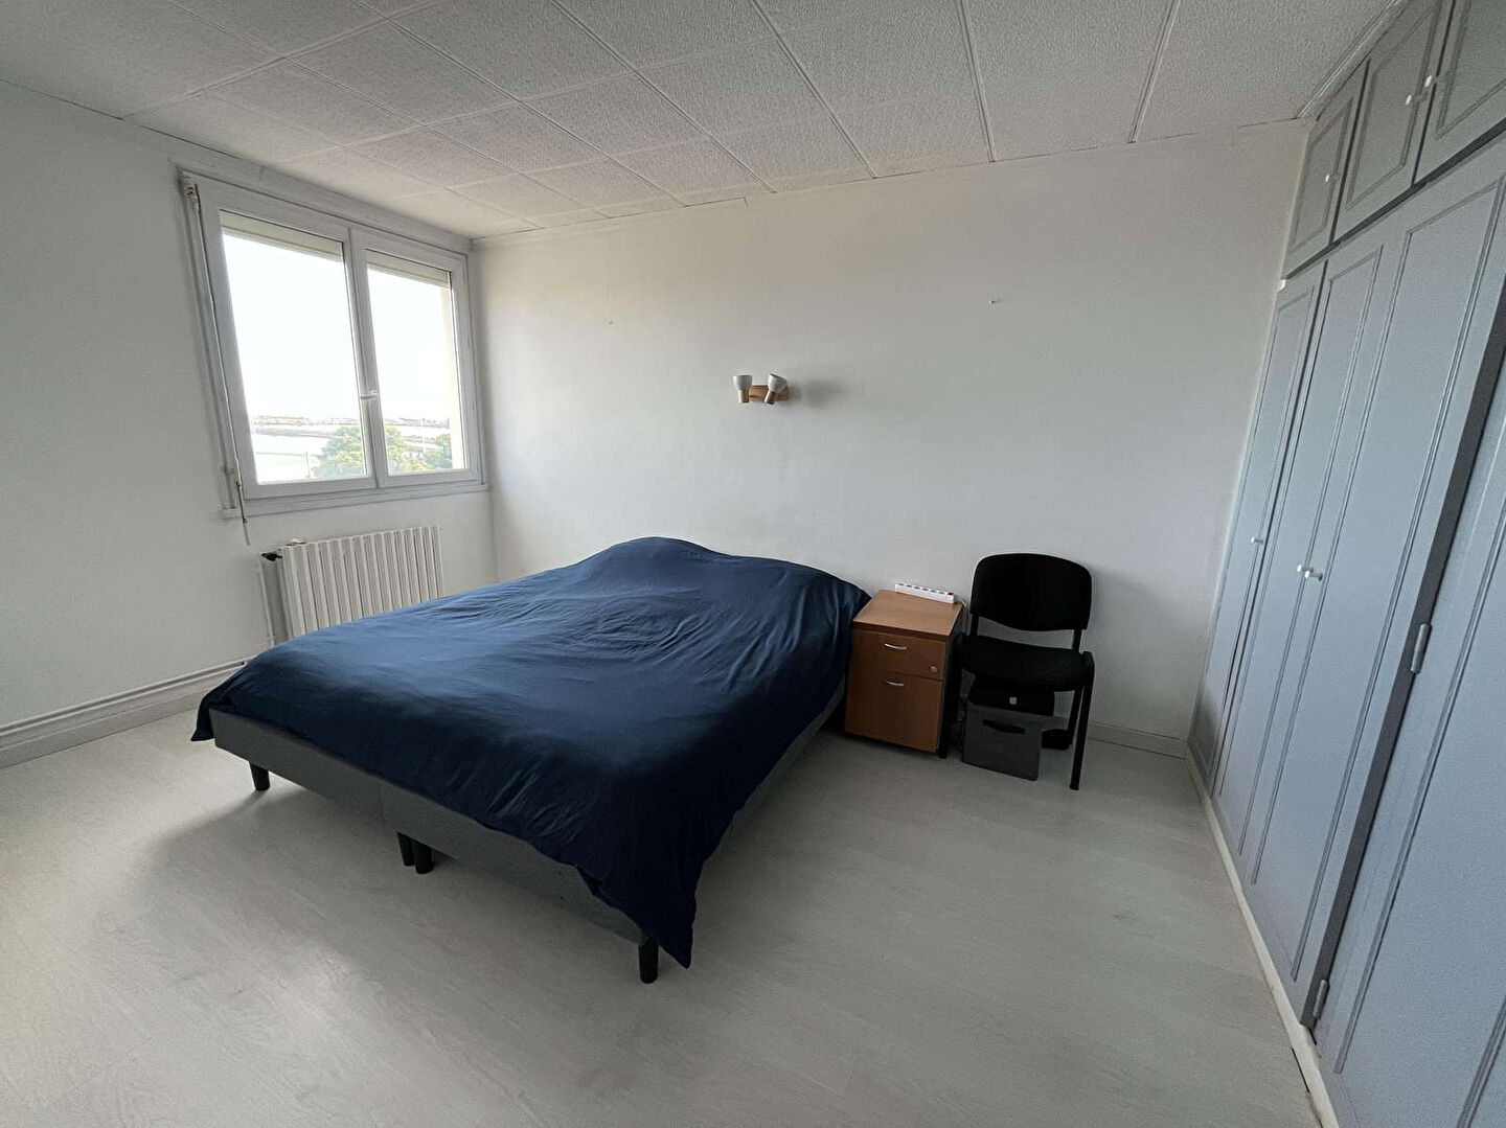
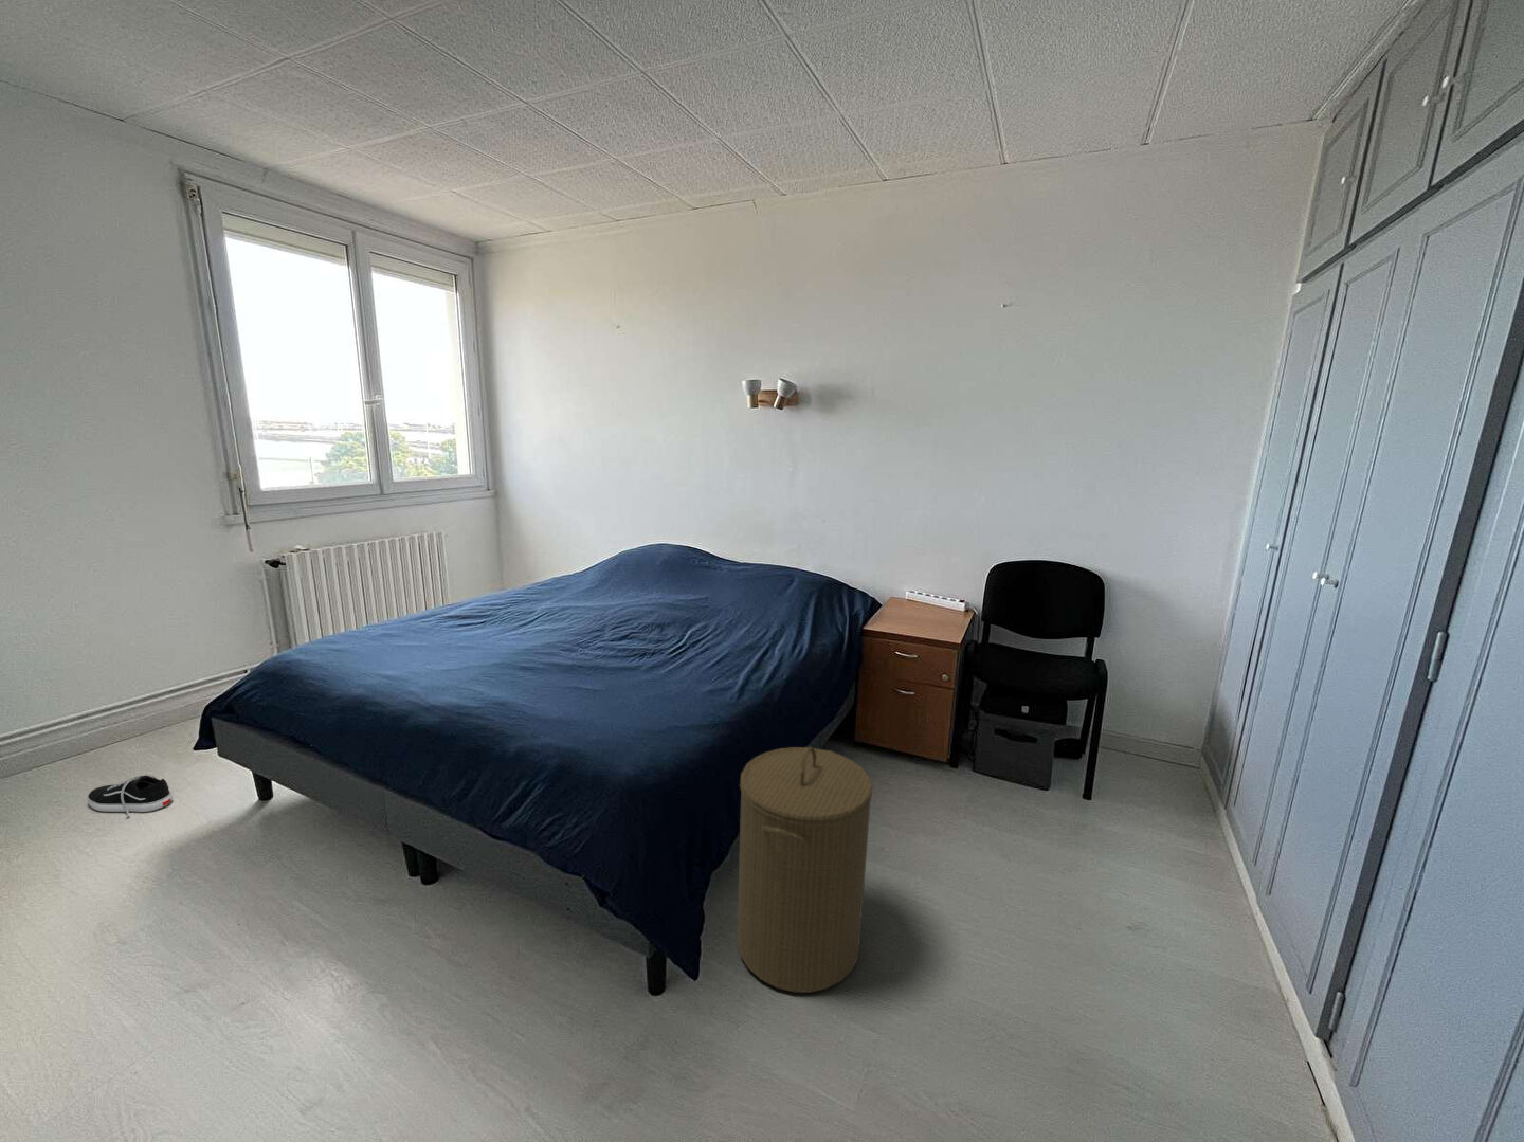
+ shoe [85,773,174,819]
+ laundry hamper [735,746,873,993]
